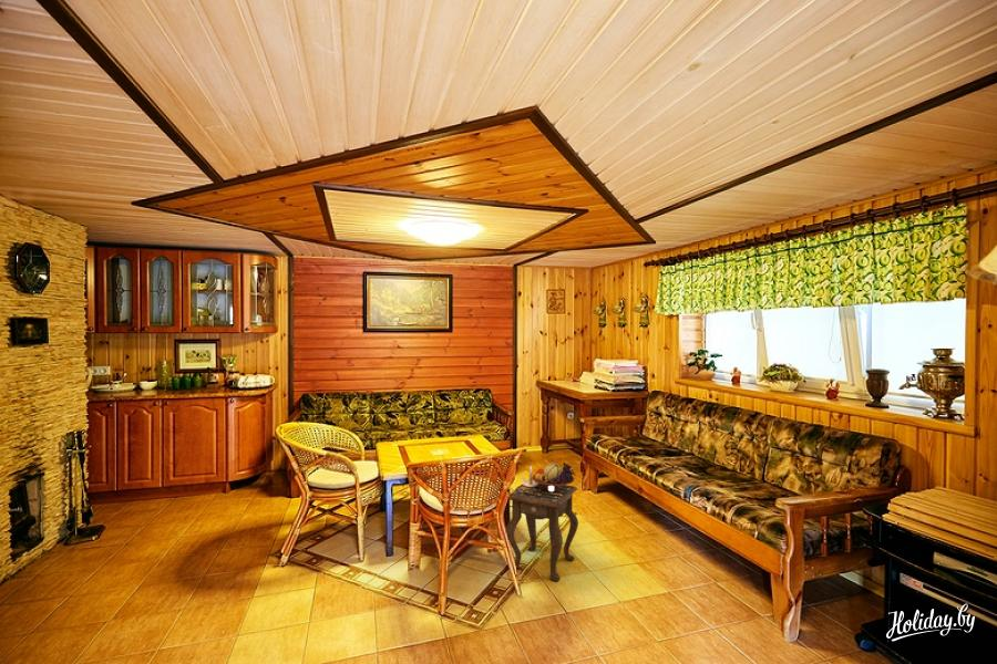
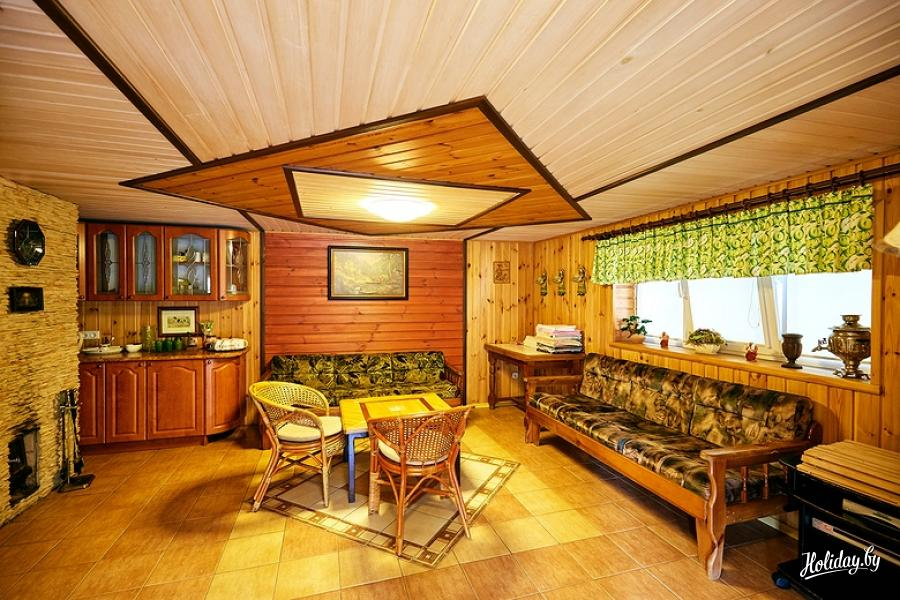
- side table [505,461,579,582]
